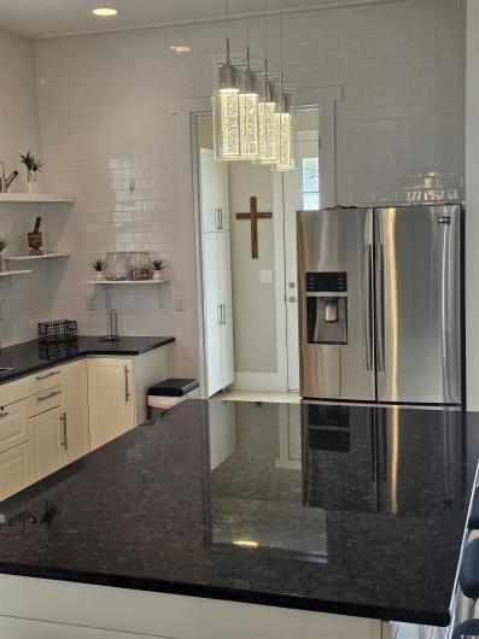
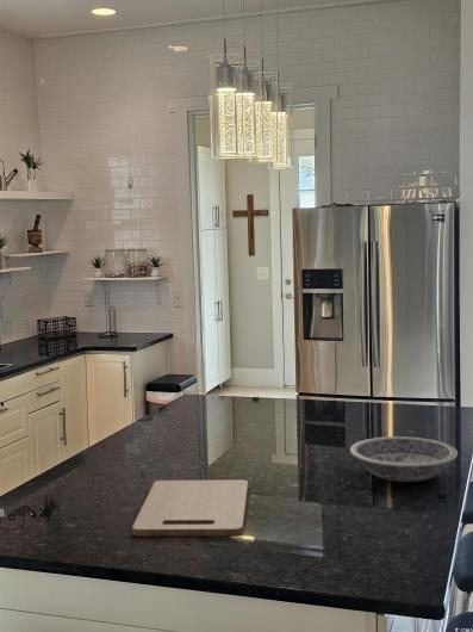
+ bowl [349,435,459,483]
+ cutting board [131,478,249,538]
